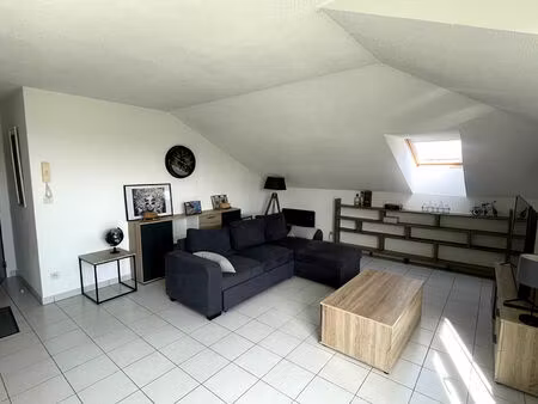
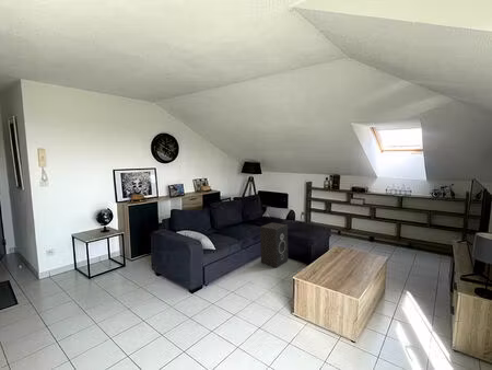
+ speaker [259,222,289,268]
